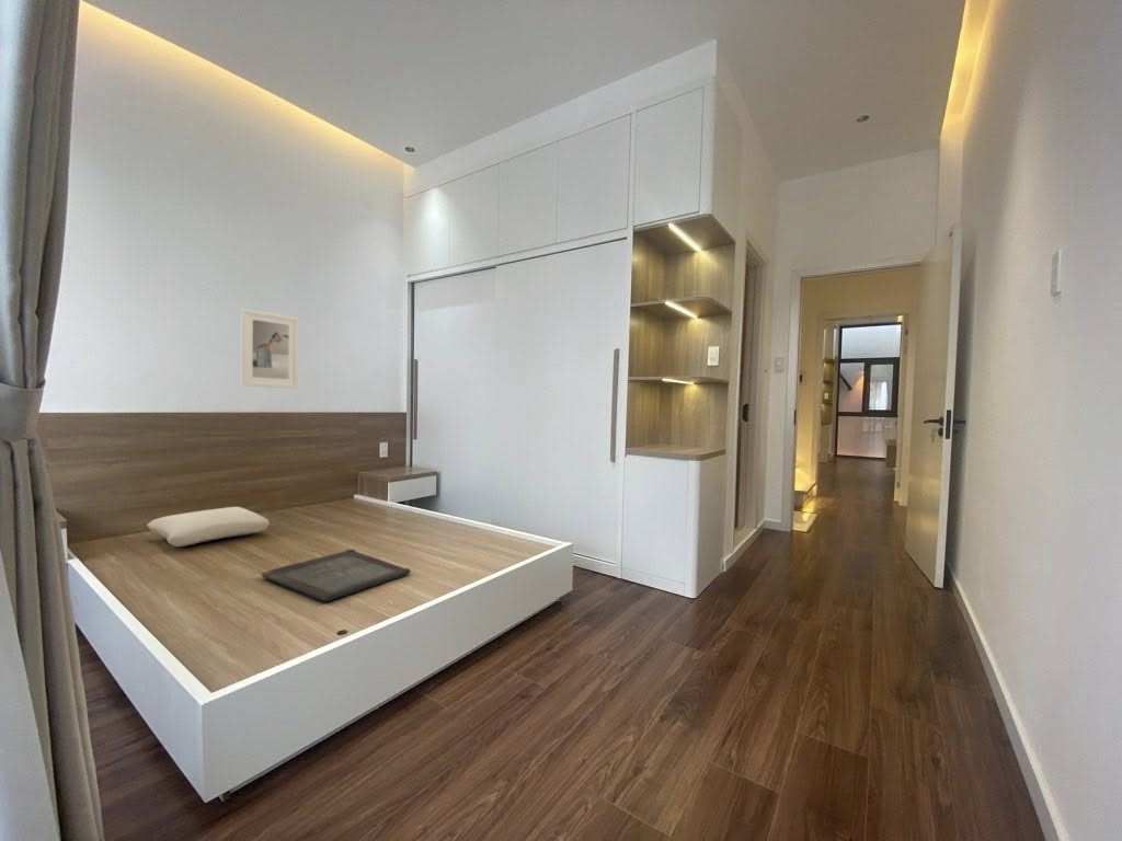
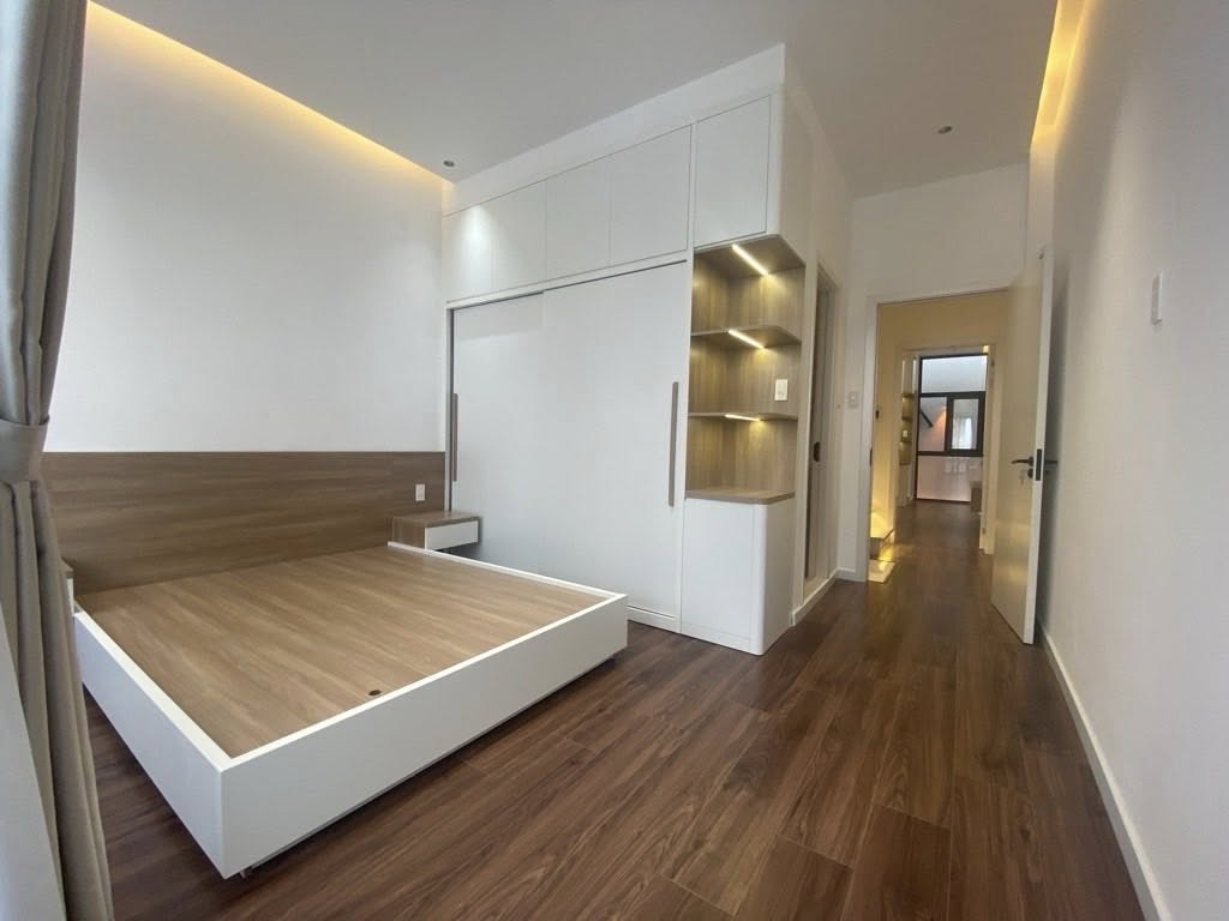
- serving tray [260,549,412,602]
- pillow [146,506,271,548]
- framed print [240,308,299,390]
